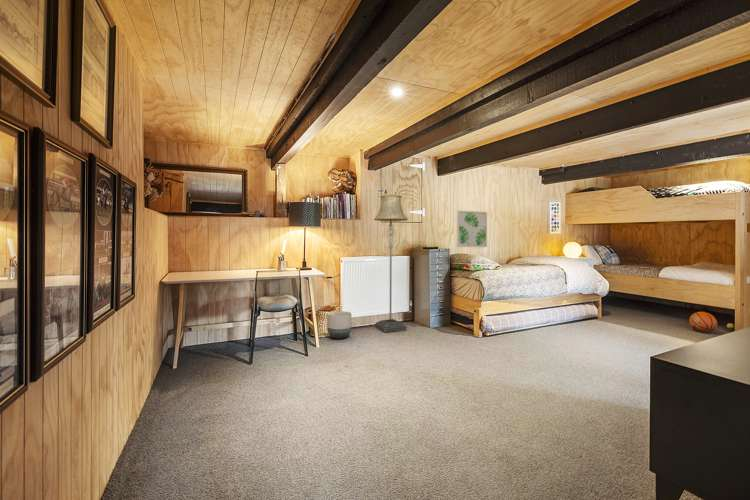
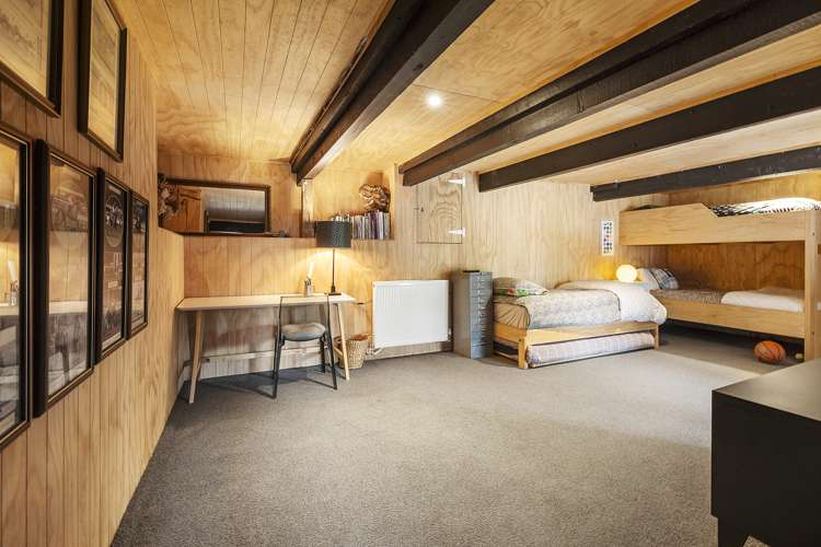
- floor lamp [373,194,409,333]
- wall art [456,210,488,248]
- planter [326,310,352,340]
